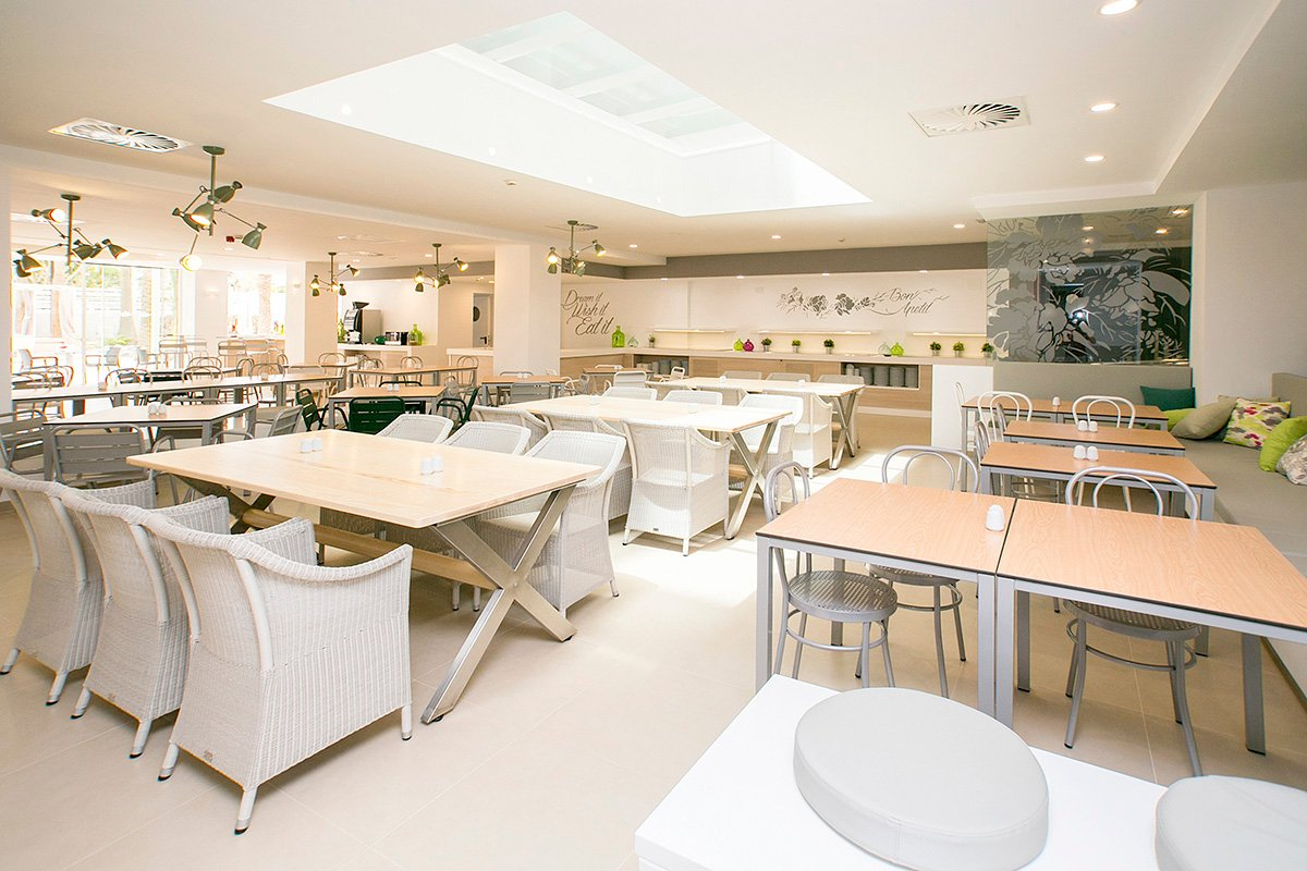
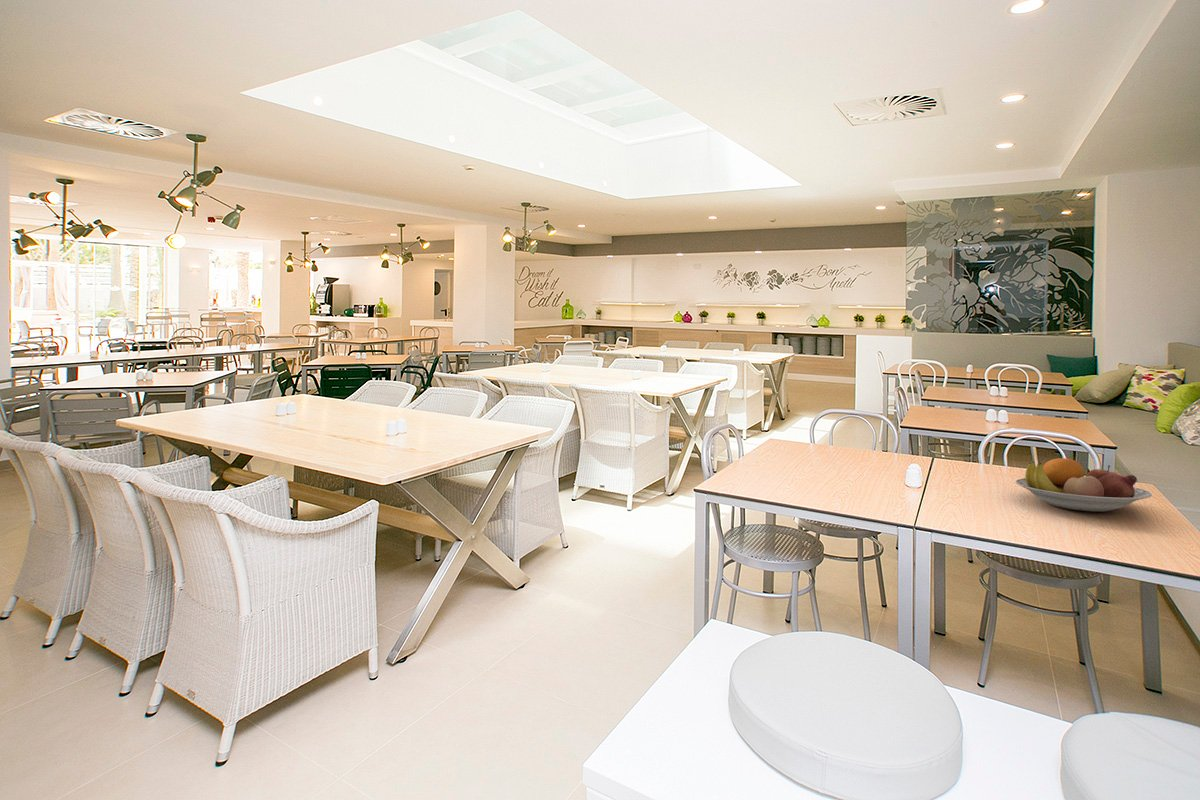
+ fruit bowl [1015,457,1153,513]
